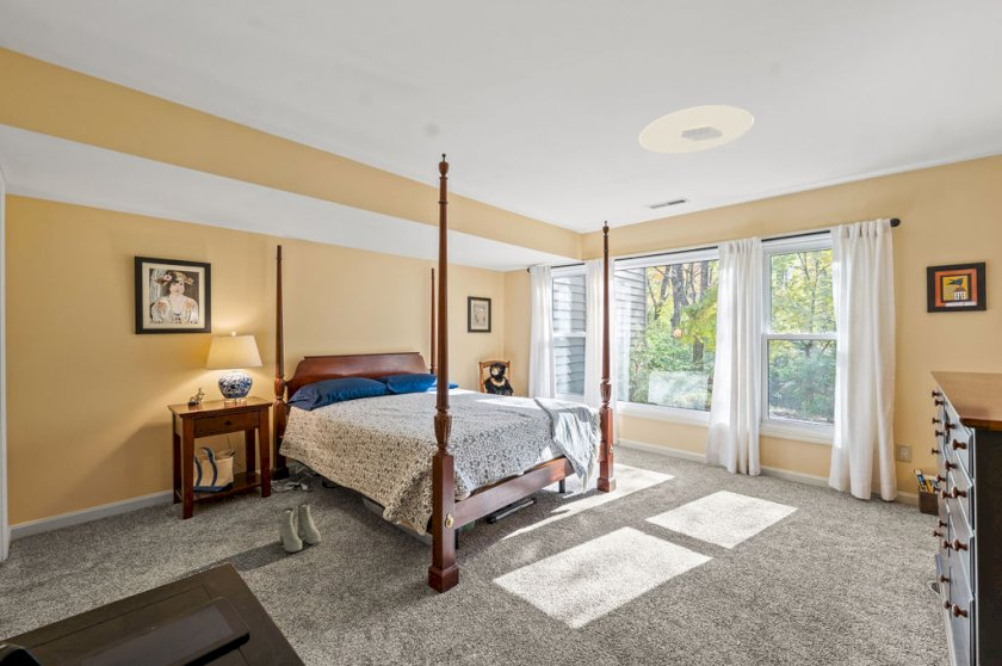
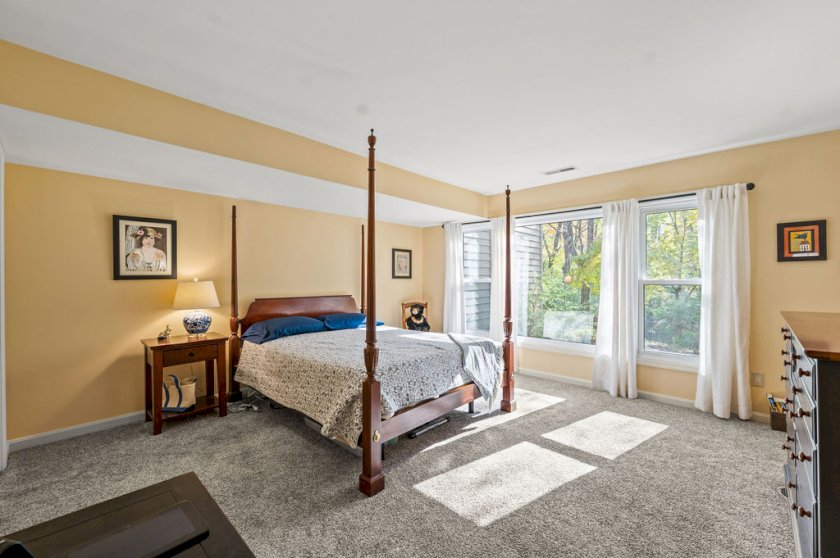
- ceiling light [638,104,755,155]
- boots [278,501,321,554]
